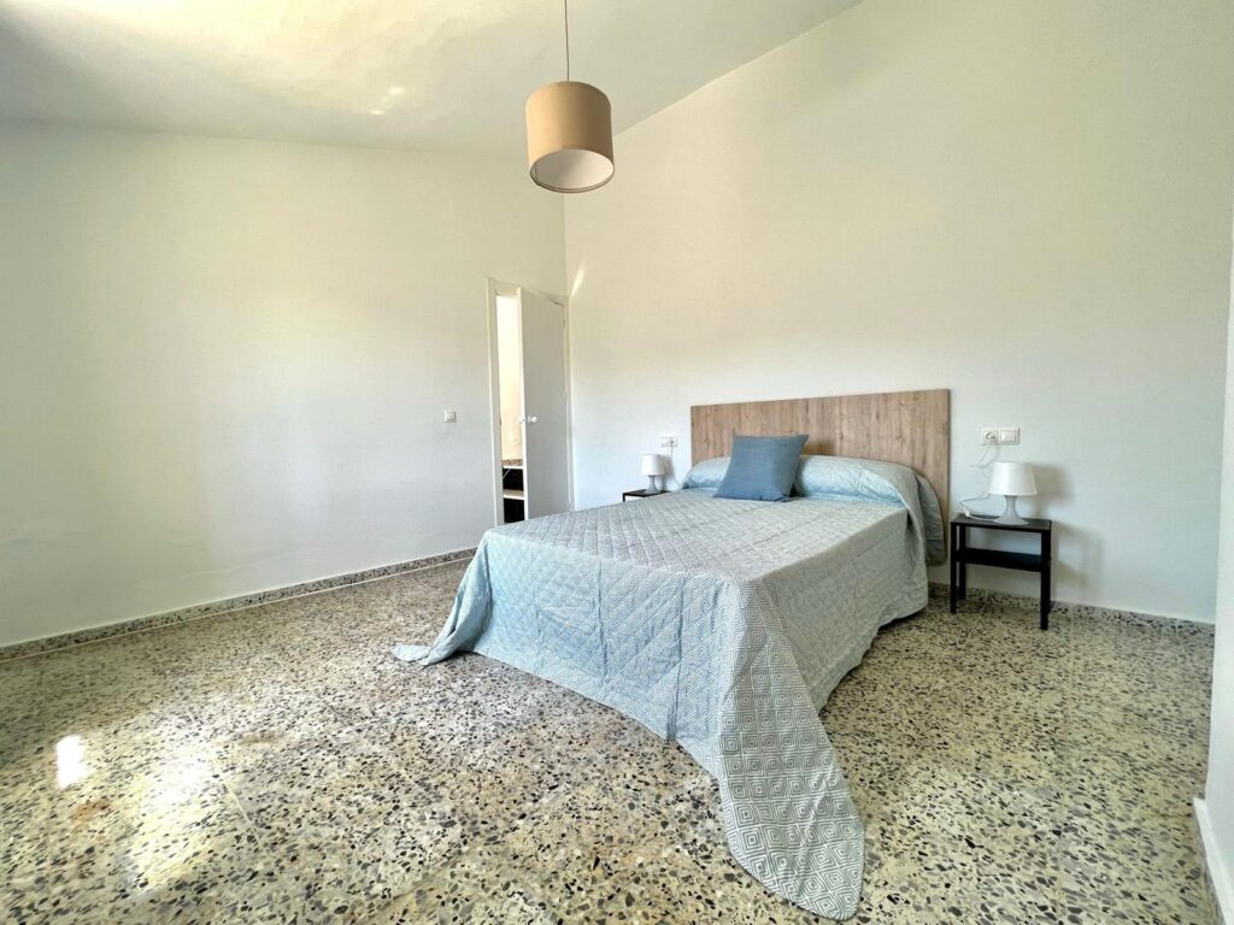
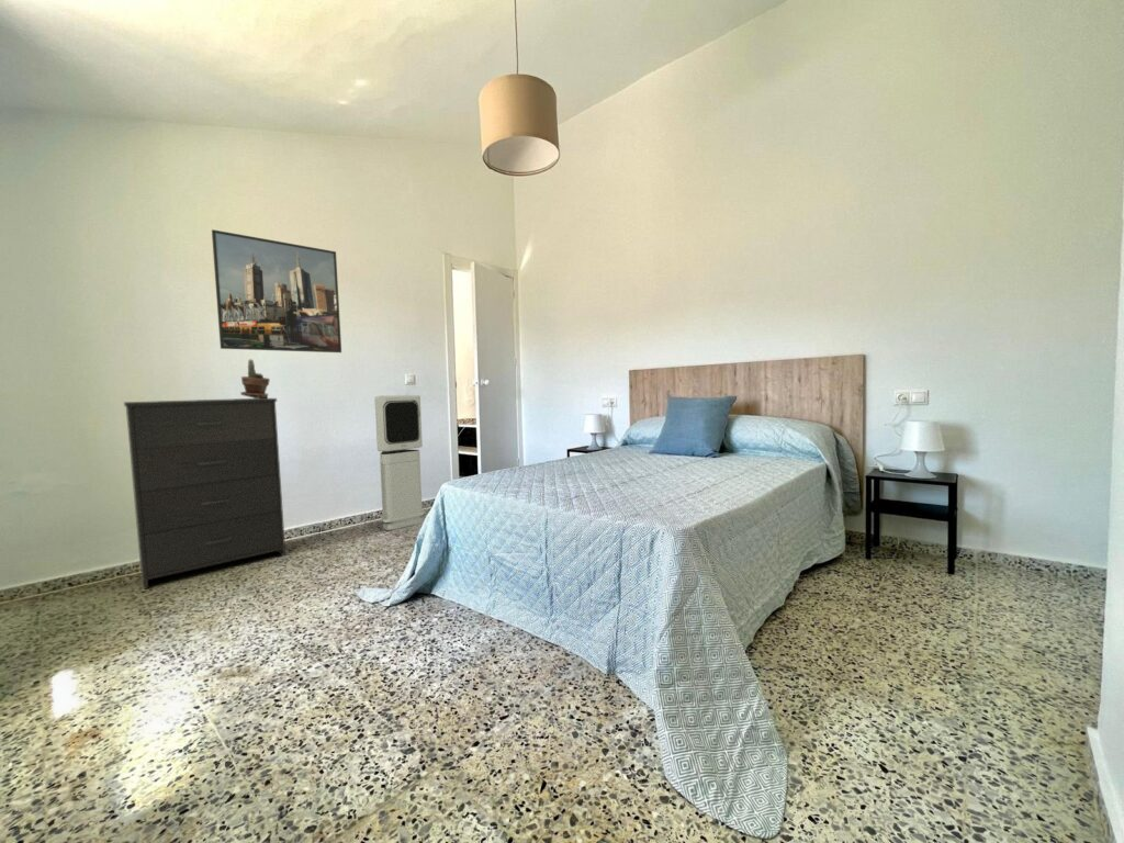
+ air purifier [373,394,427,531]
+ potted plant [239,358,271,398]
+ dresser [123,397,286,591]
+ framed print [211,228,342,353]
